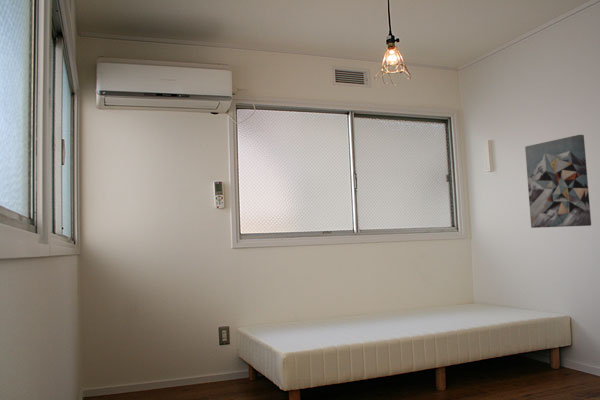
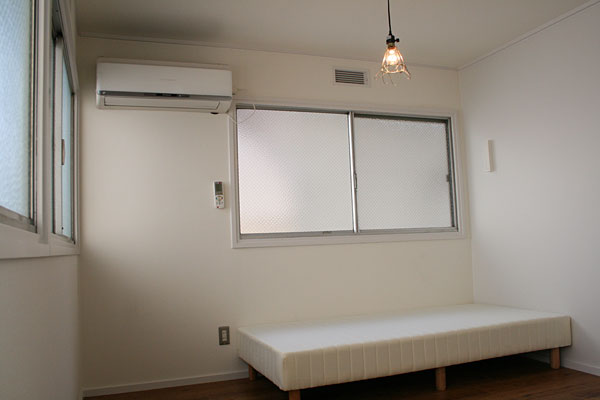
- wall art [524,134,592,229]
